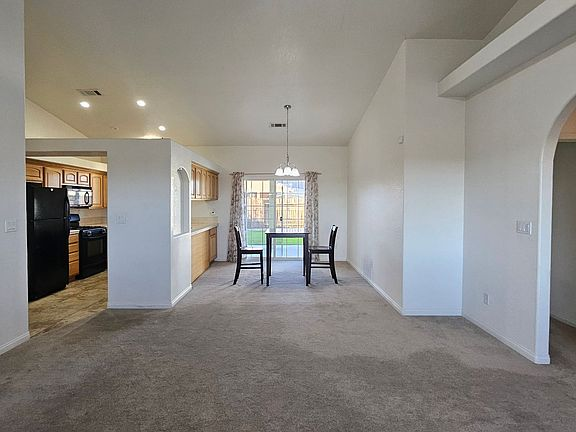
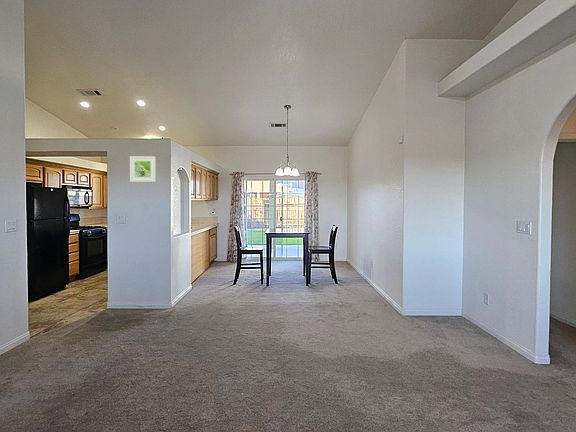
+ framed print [129,155,157,183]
